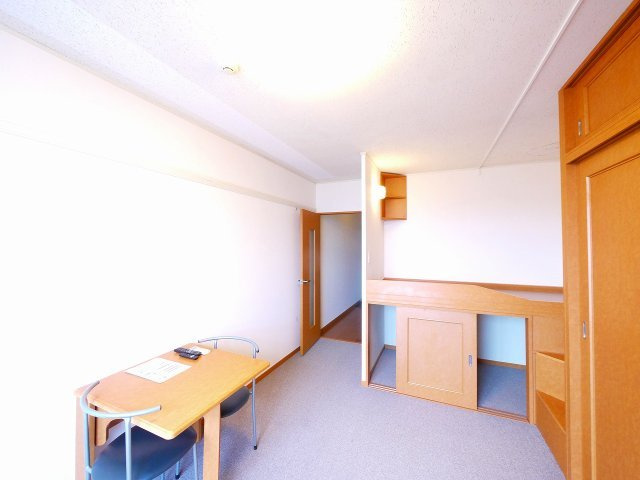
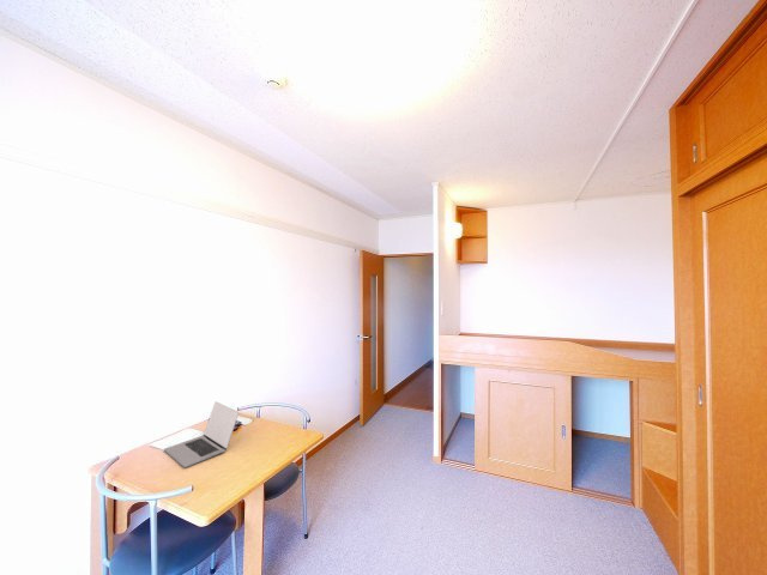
+ laptop [163,400,240,470]
